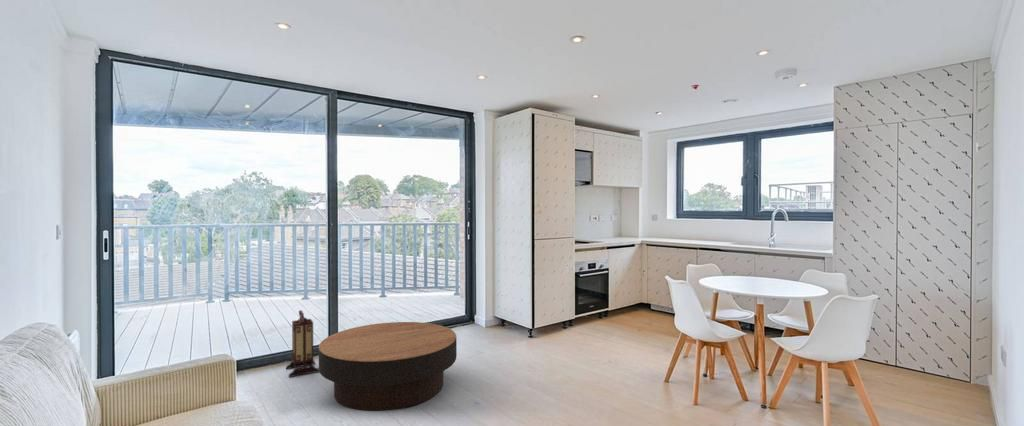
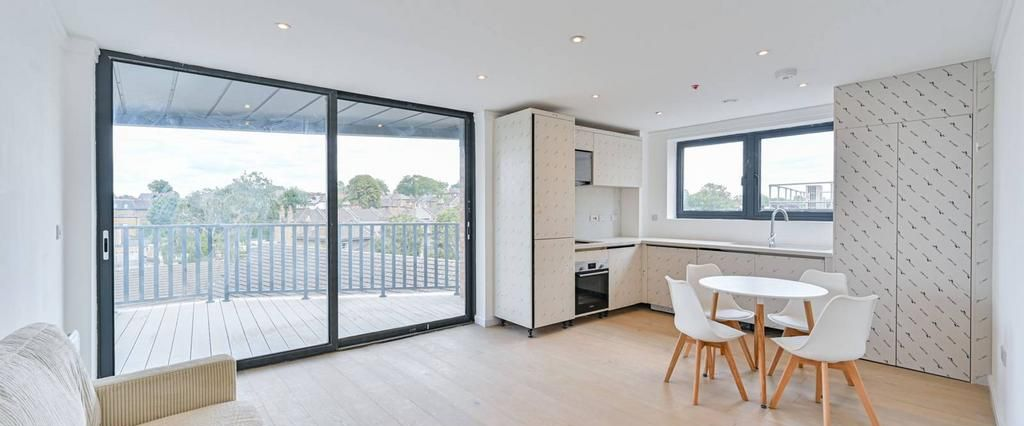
- coffee table [318,321,458,412]
- lantern [285,309,320,378]
